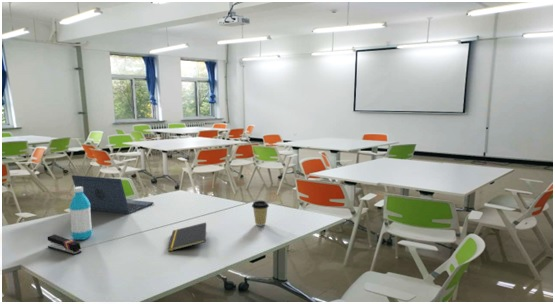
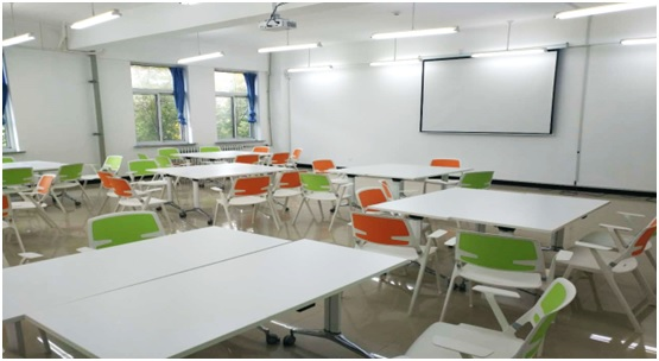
- laptop [71,174,155,215]
- water bottle [68,187,93,241]
- notepad [167,222,207,253]
- stapler [47,234,82,256]
- coffee cup [251,200,270,227]
